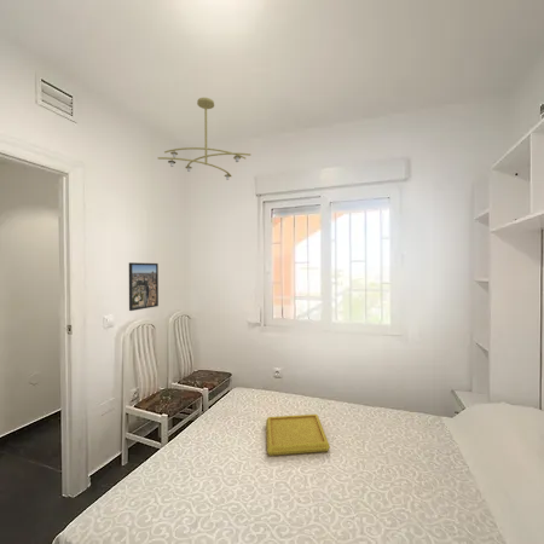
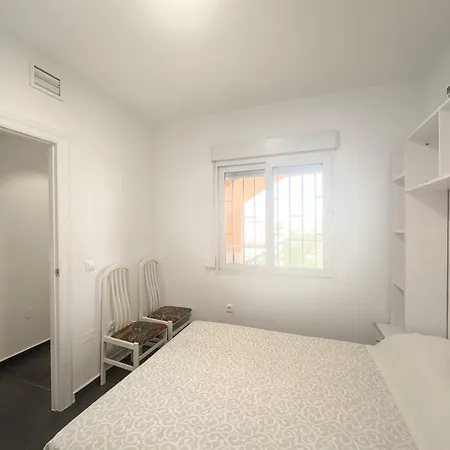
- serving tray [265,413,331,457]
- ceiling light fixture [157,97,251,181]
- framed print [128,261,160,312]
